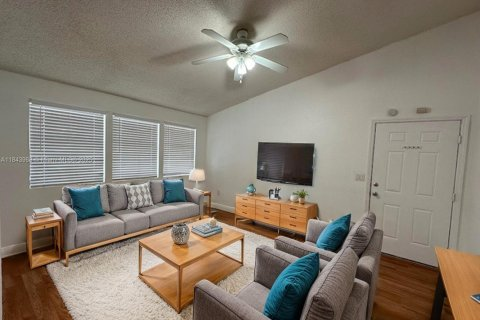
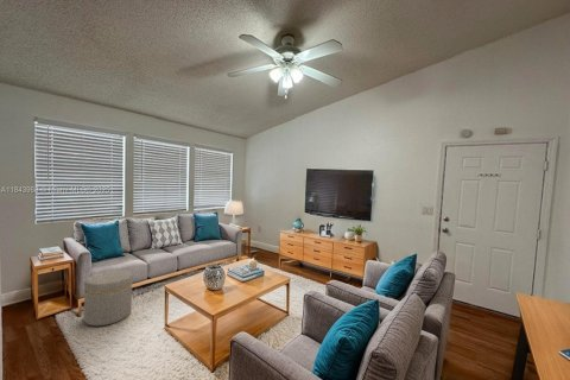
+ ottoman [83,270,133,327]
